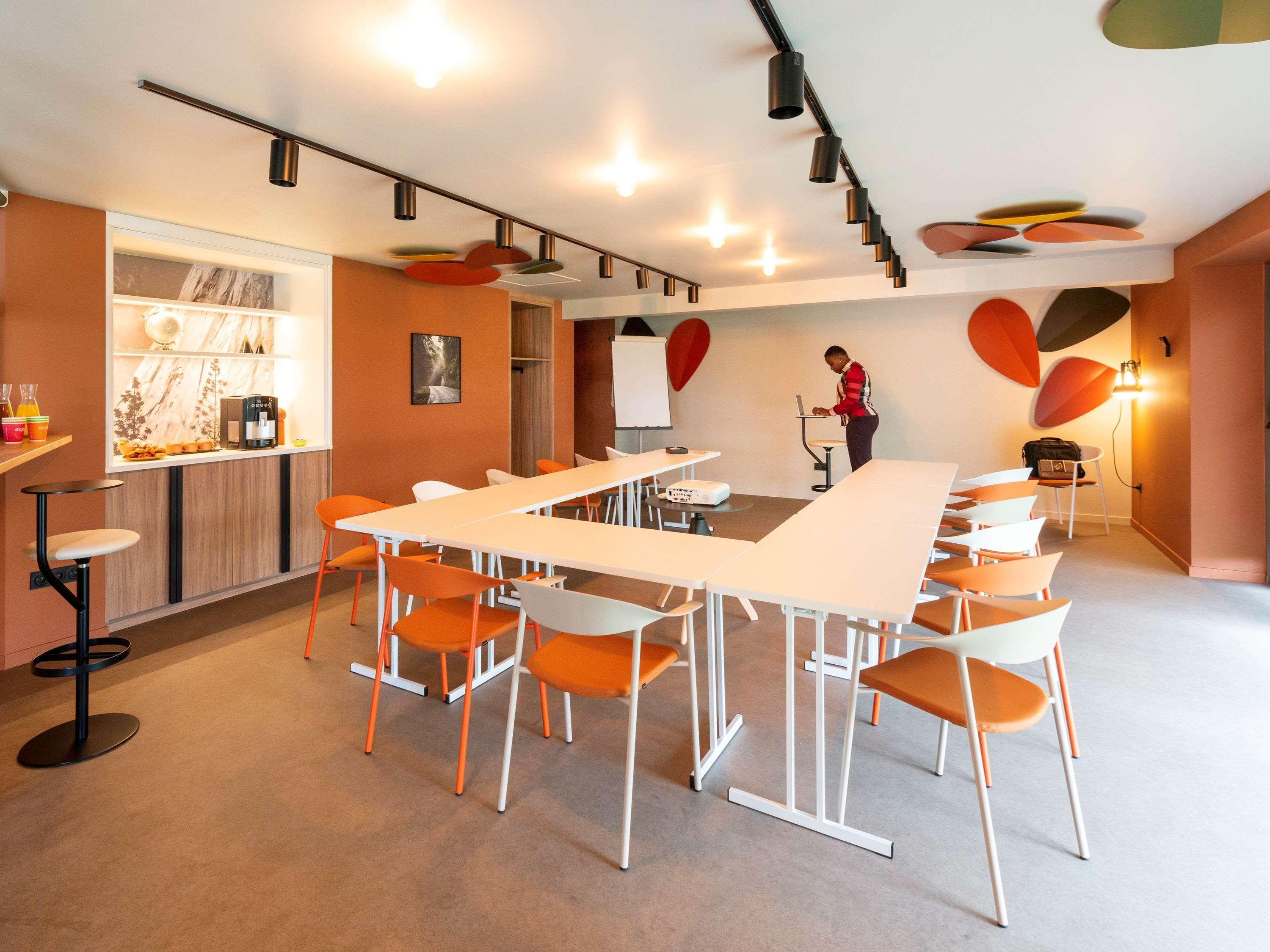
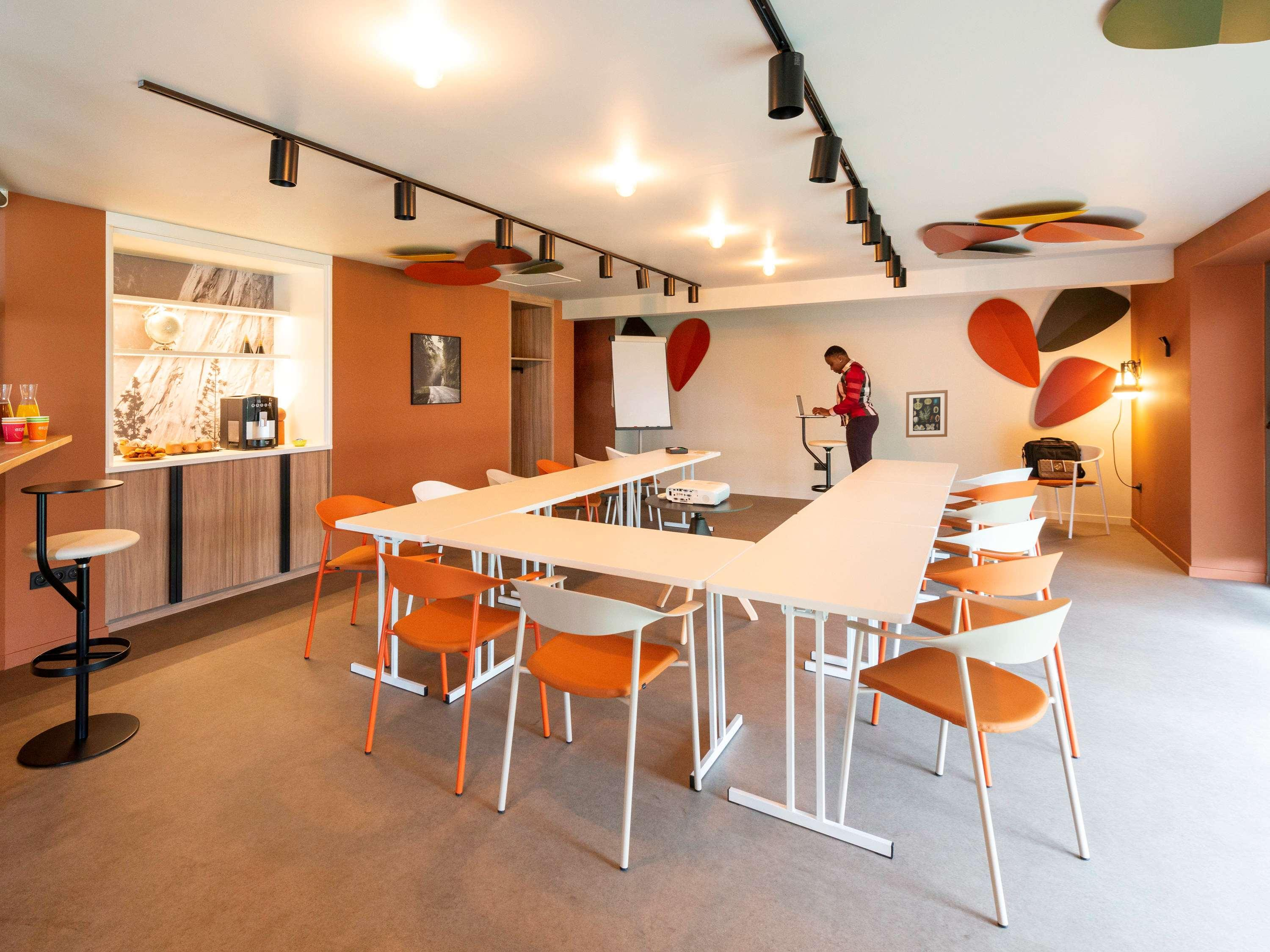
+ wall art [906,390,948,438]
